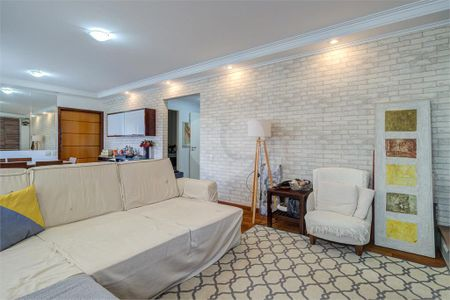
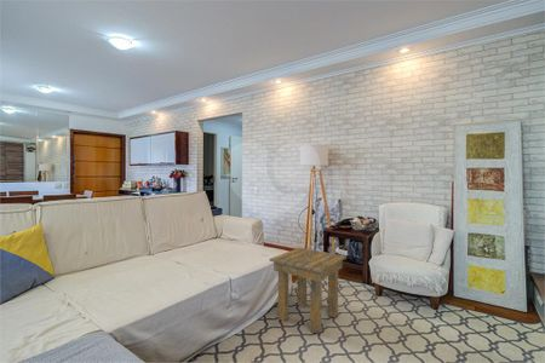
+ side table [269,247,348,335]
